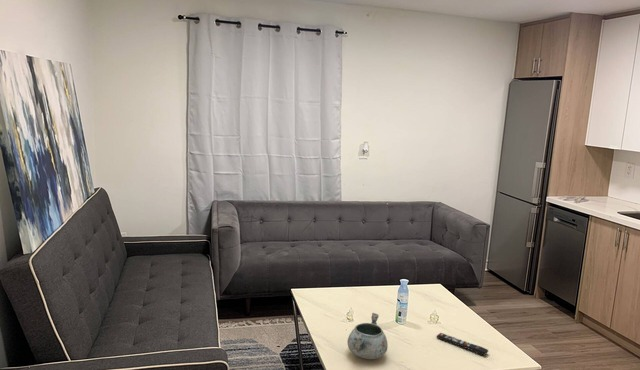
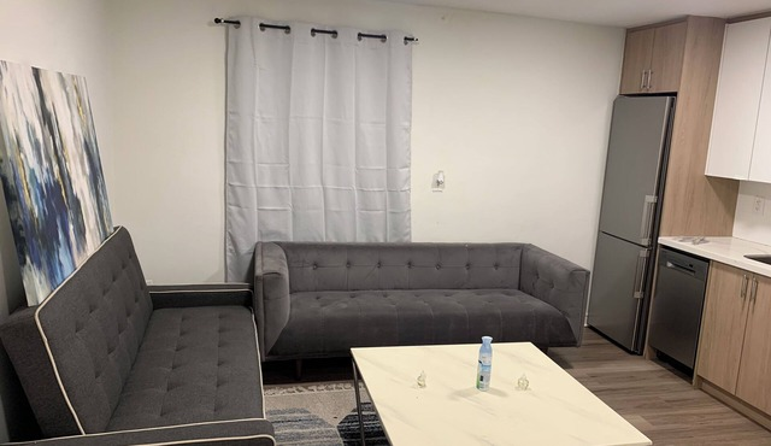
- decorative bowl [346,312,389,360]
- remote control [435,332,489,357]
